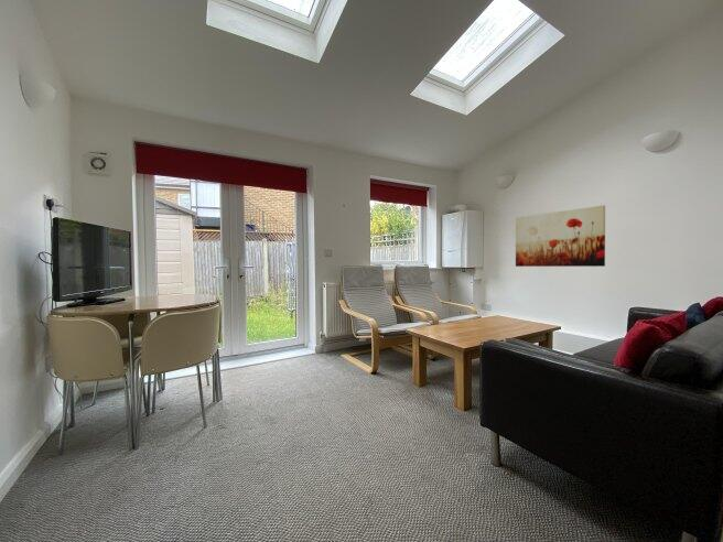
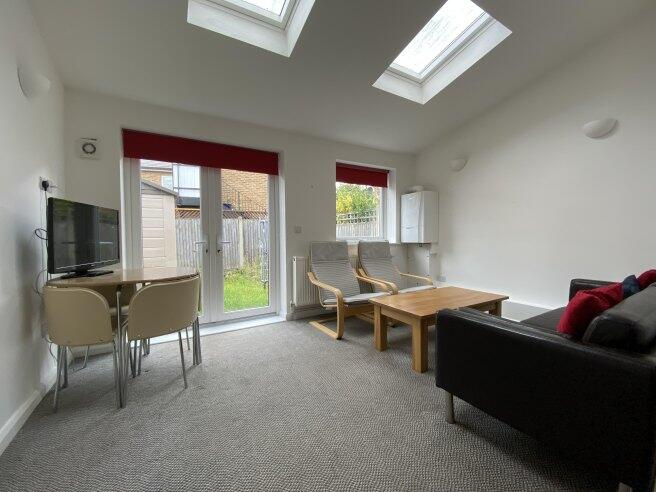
- wall art [515,204,606,268]
